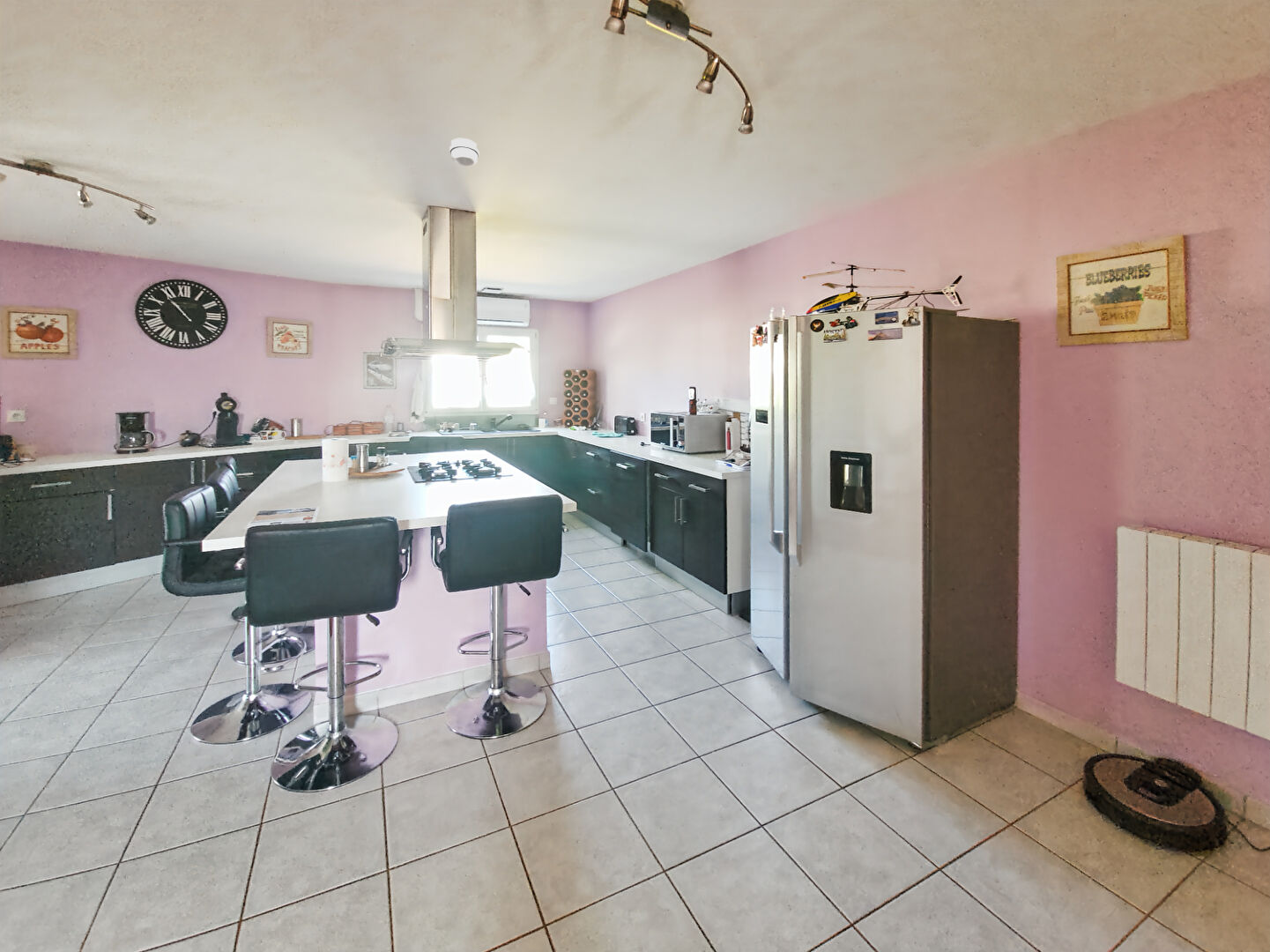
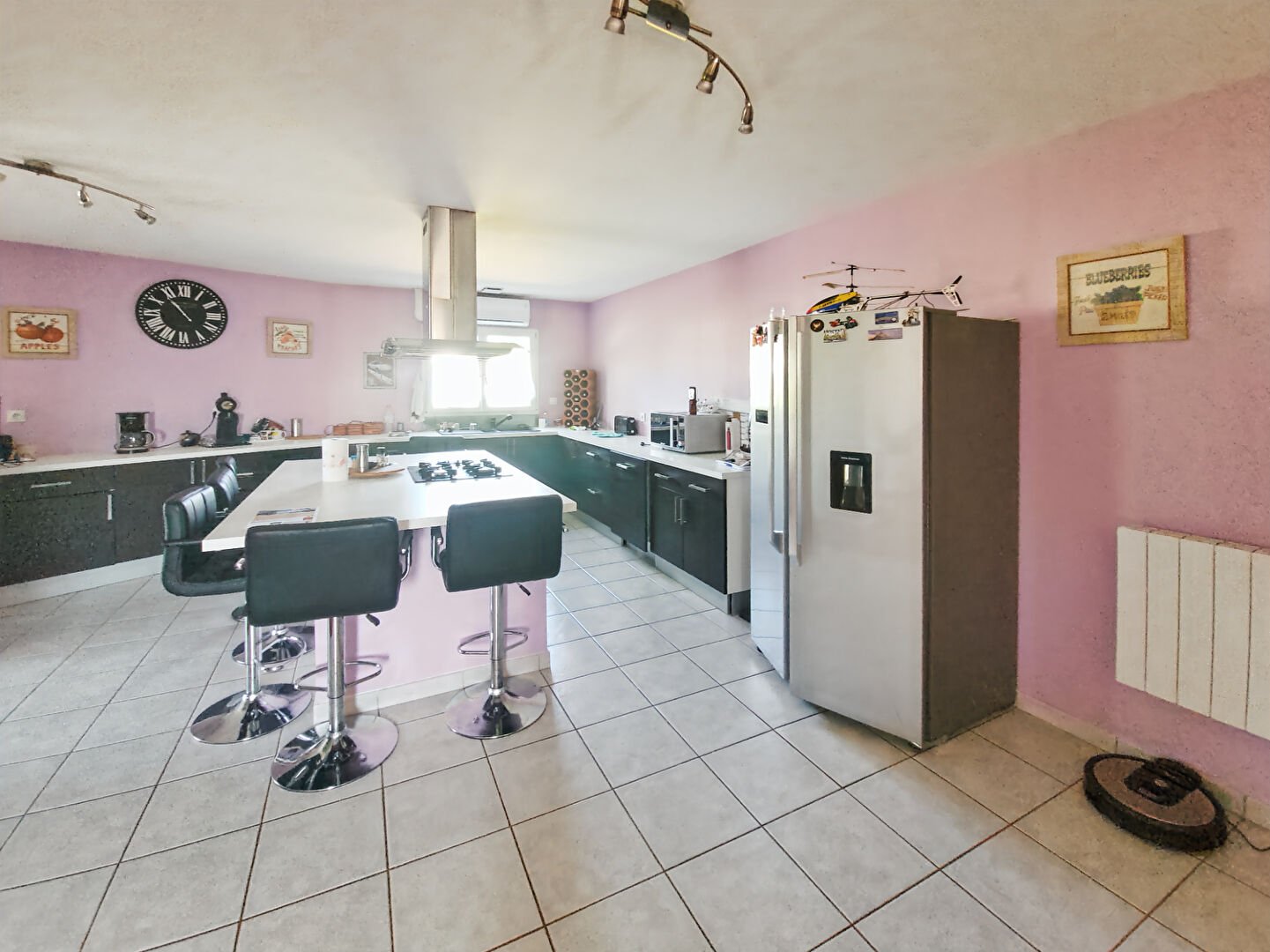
- smoke detector [449,138,479,167]
